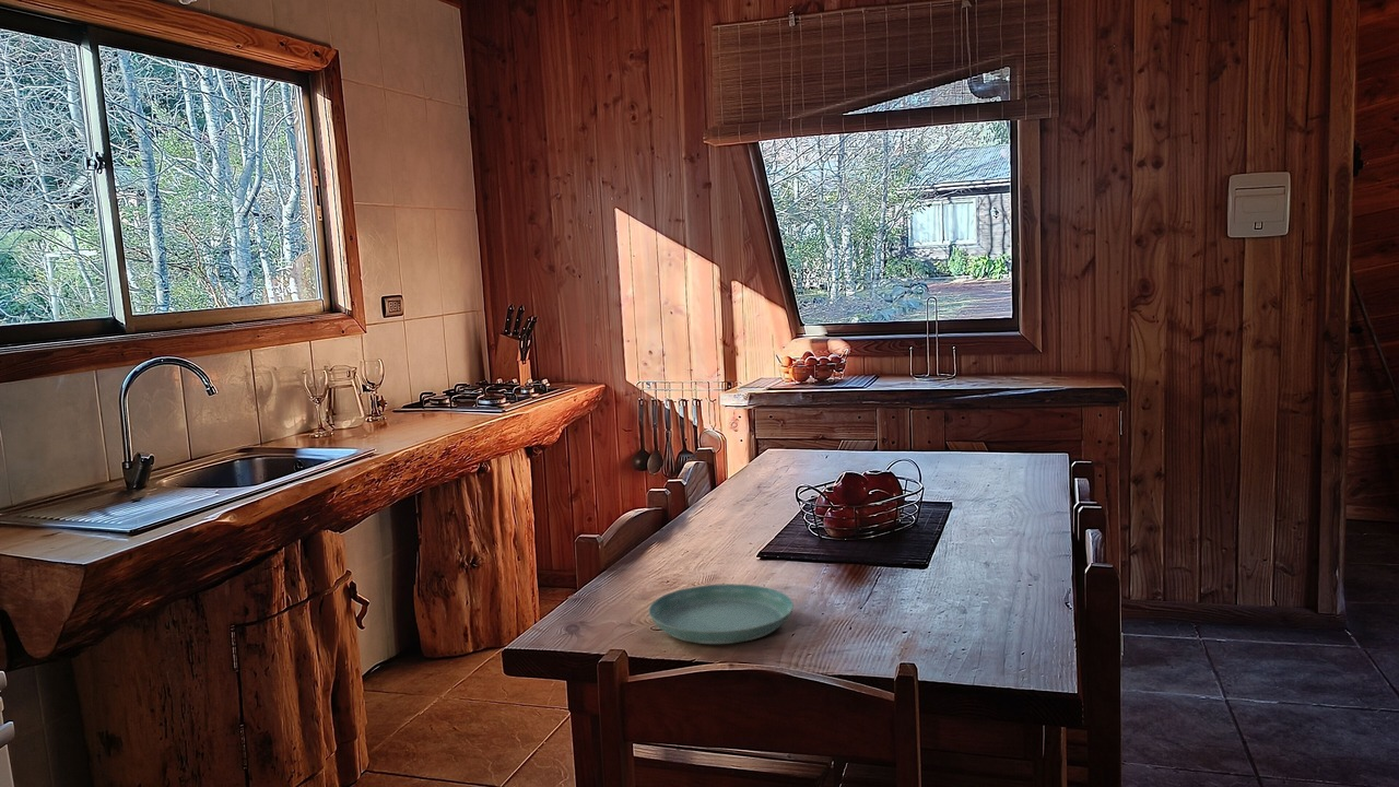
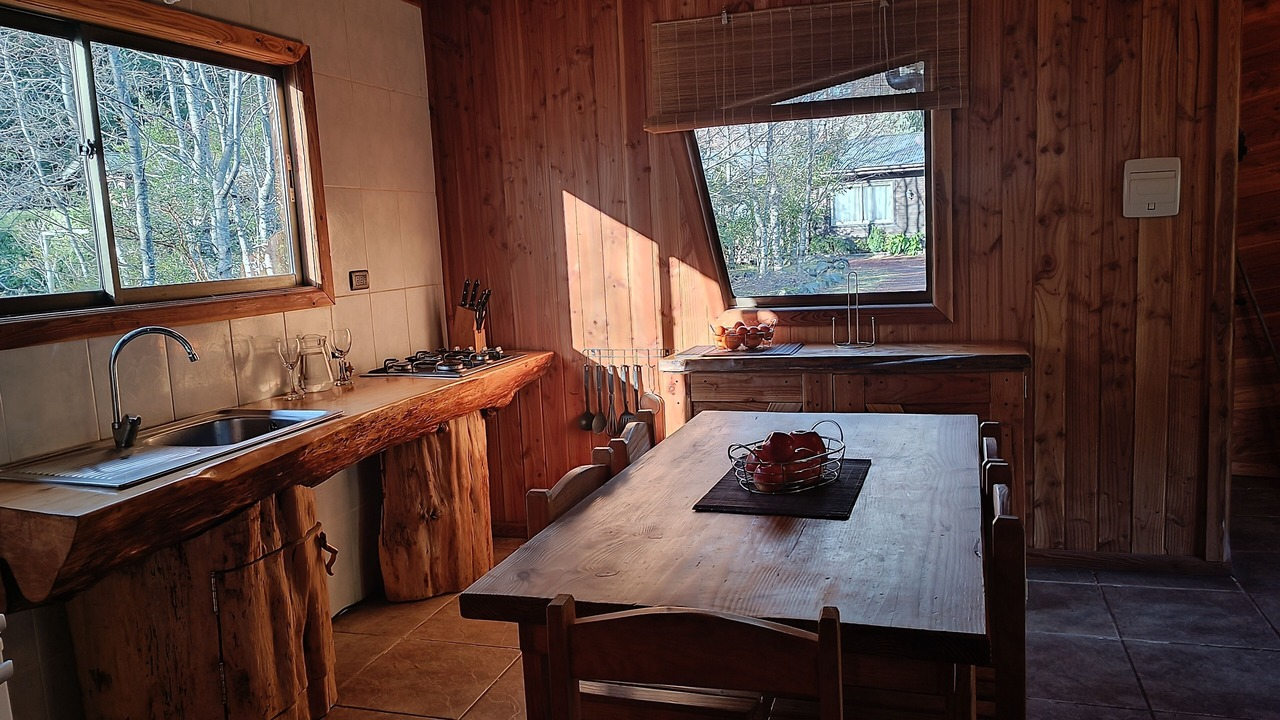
- saucer [648,583,795,645]
